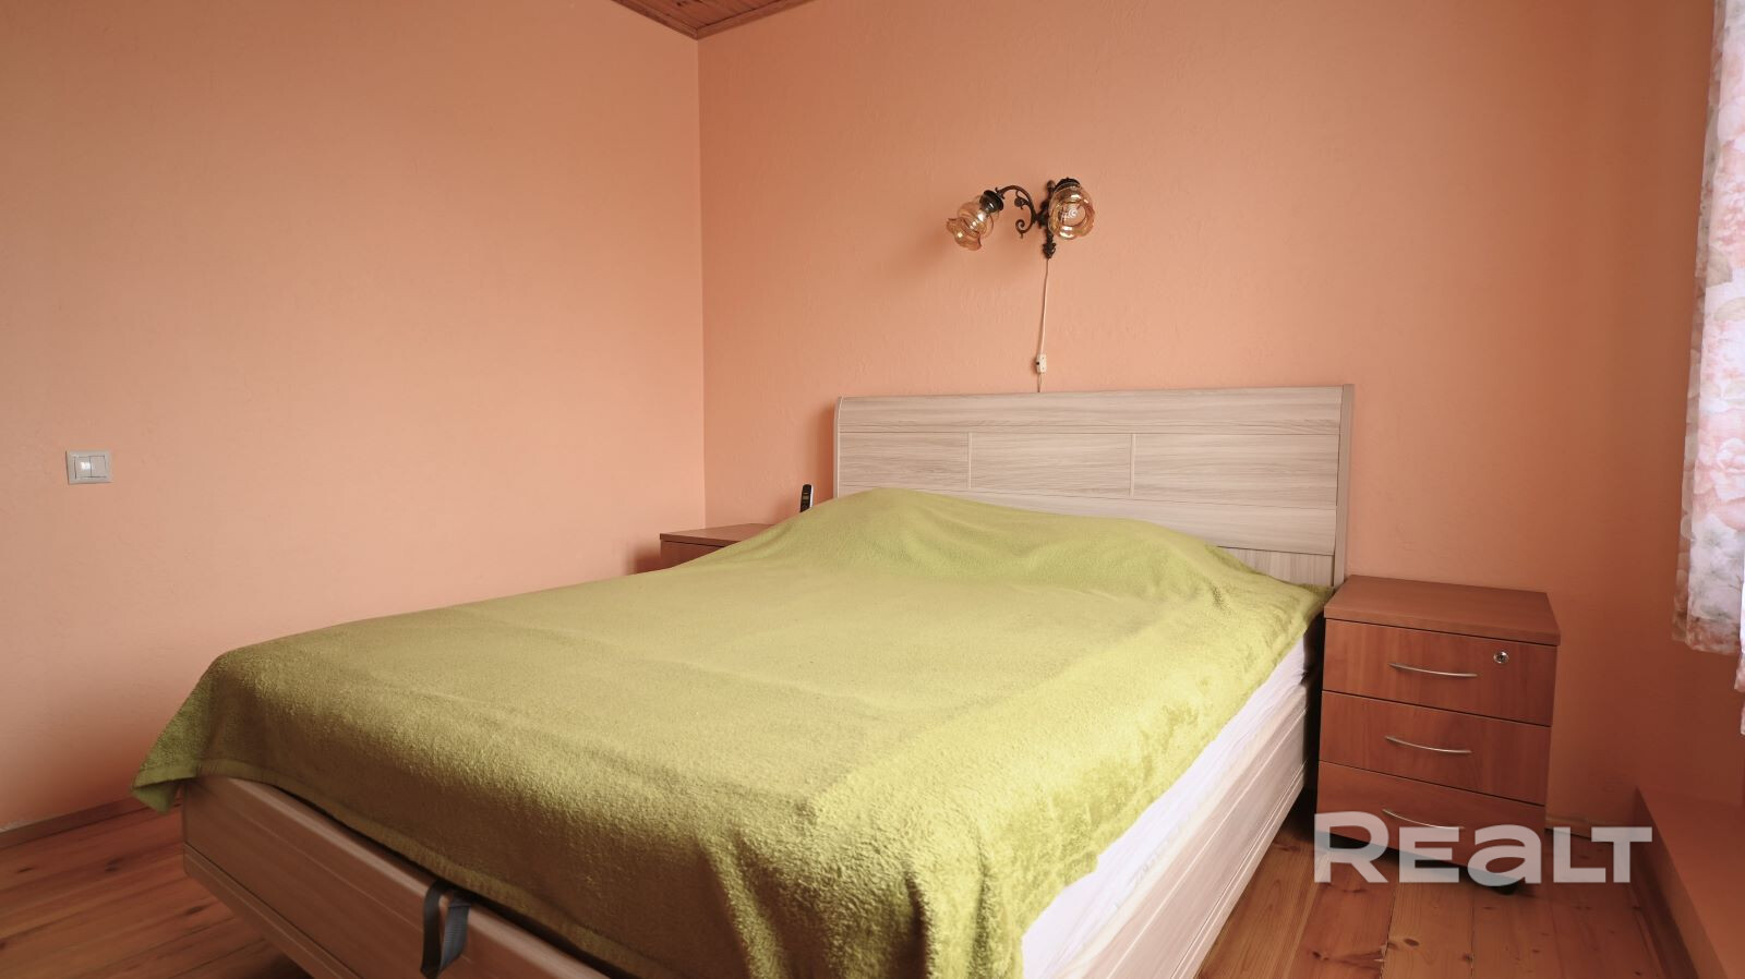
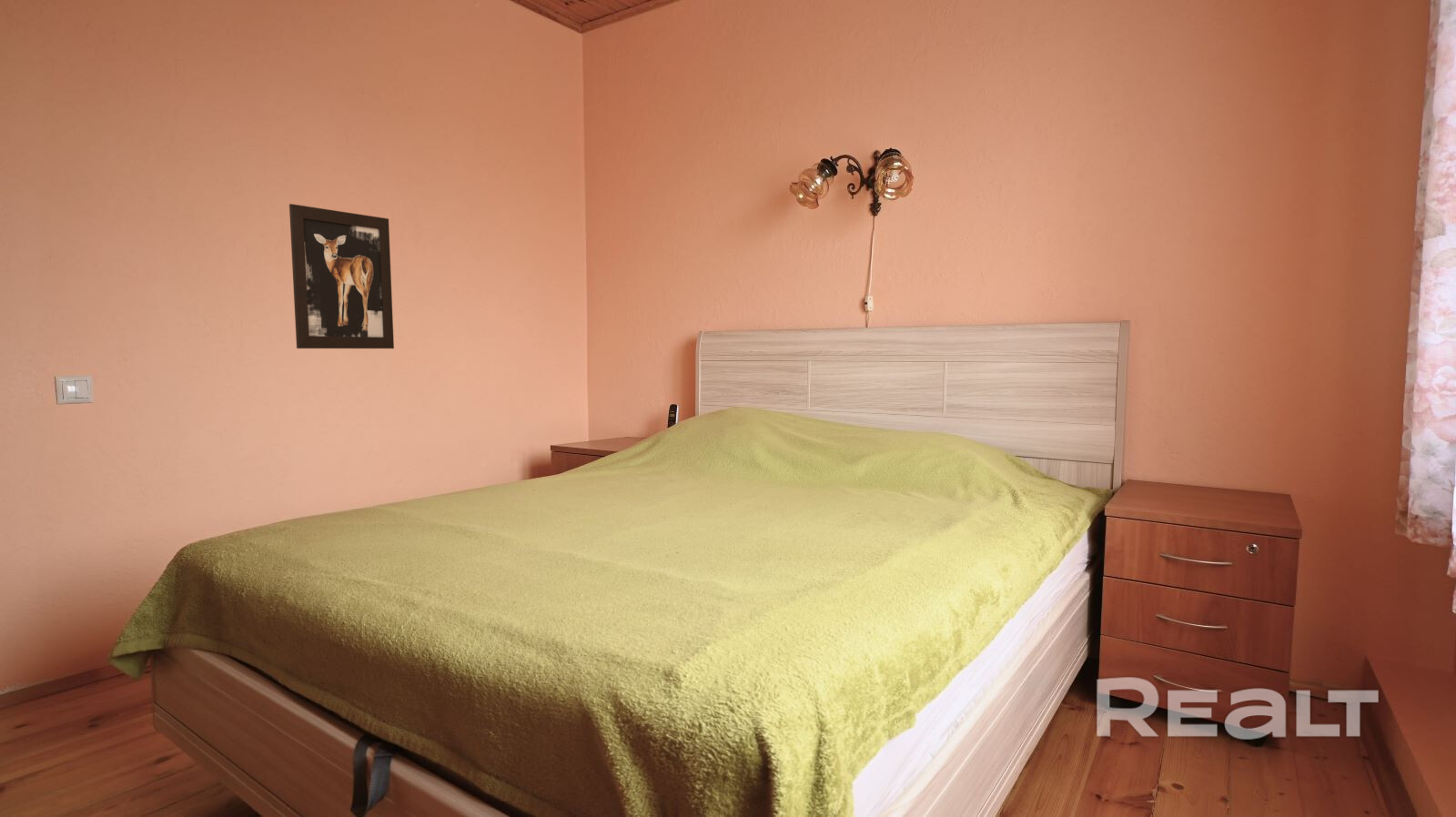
+ wall art [288,203,395,349]
